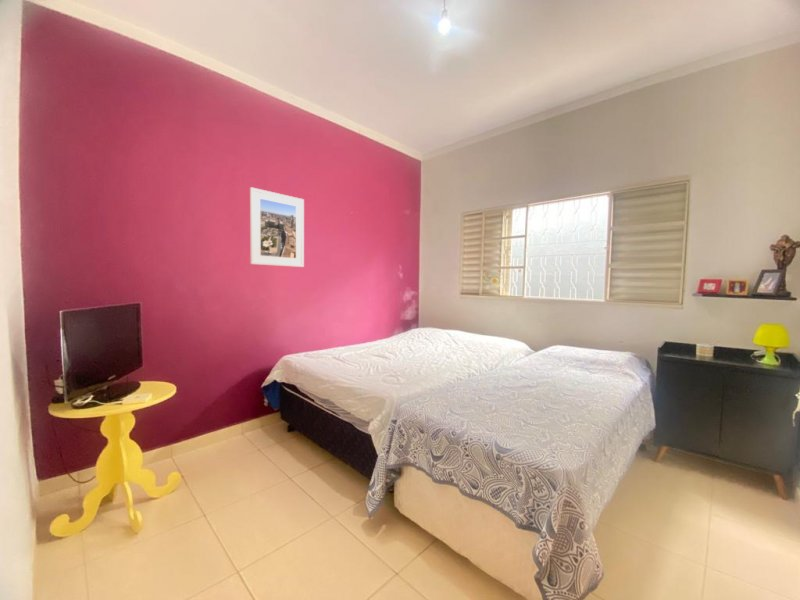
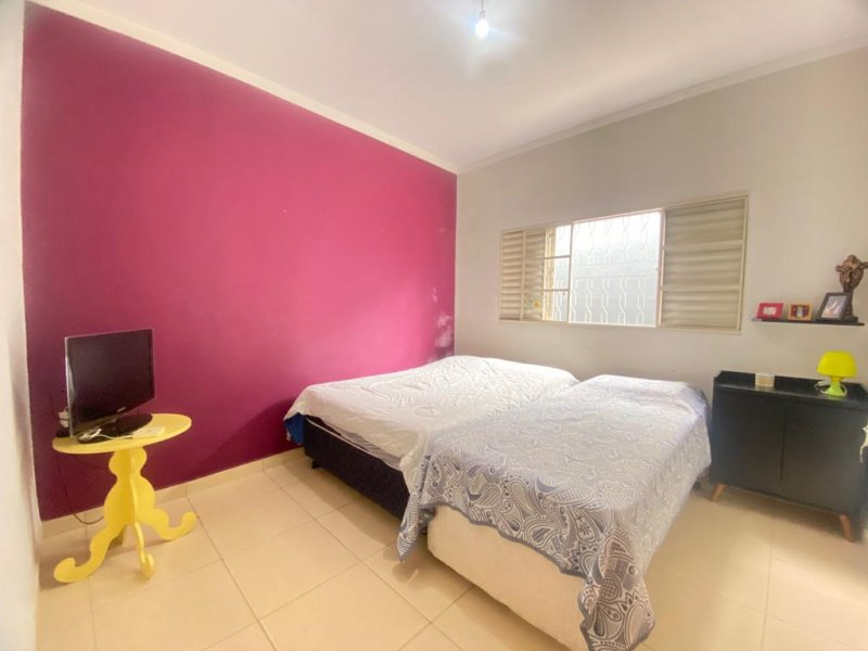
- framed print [249,186,305,268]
